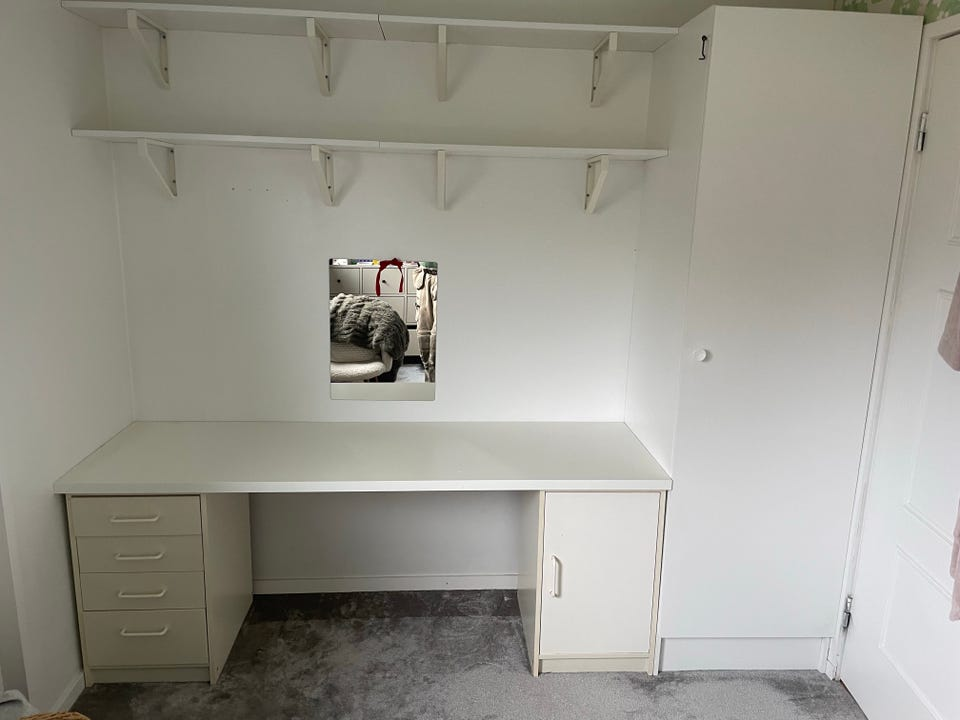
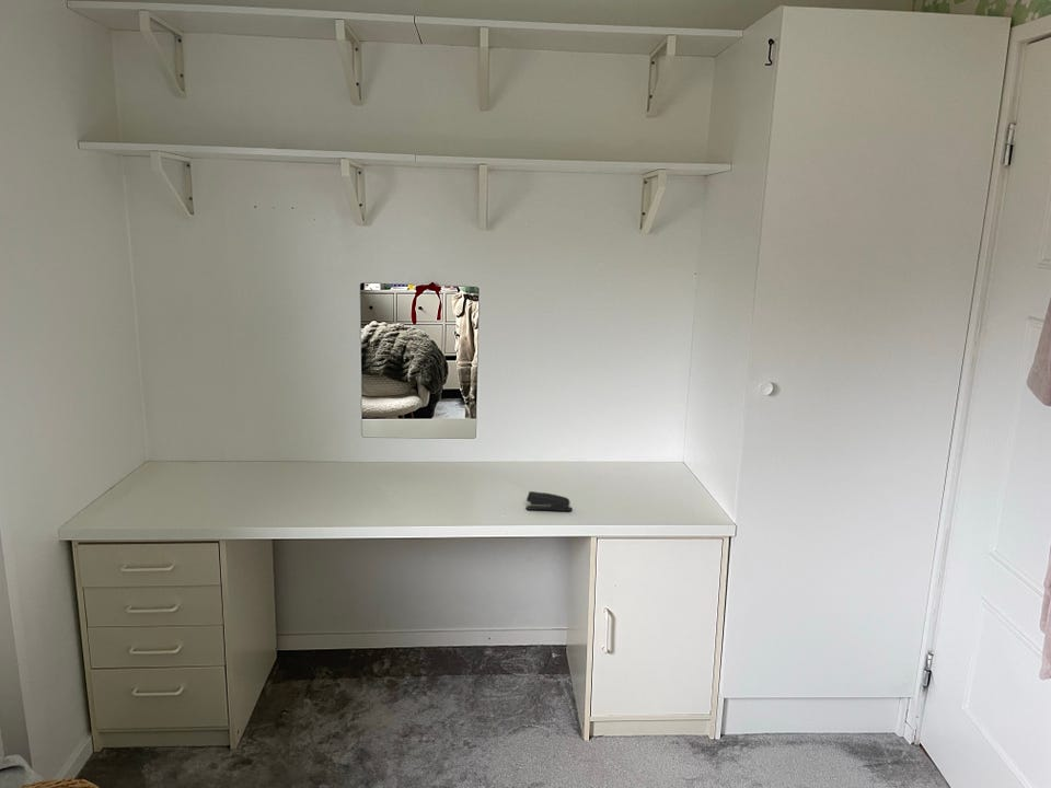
+ stapler [526,490,574,512]
